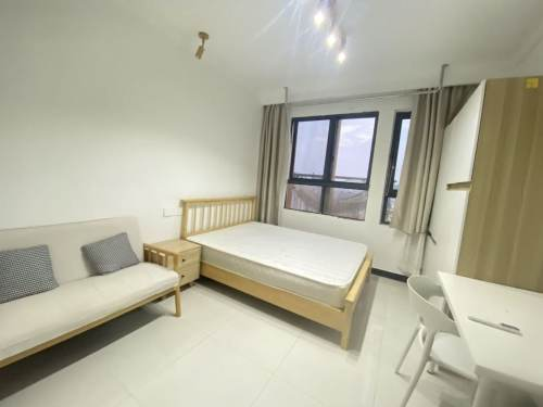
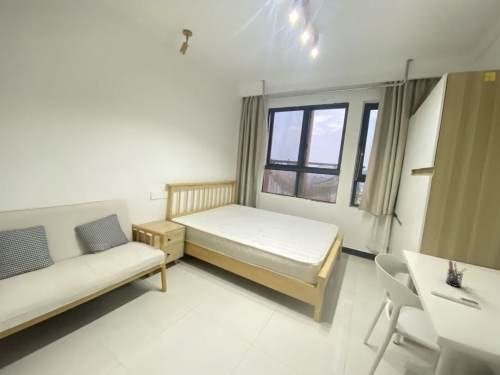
+ pen holder [445,259,467,288]
